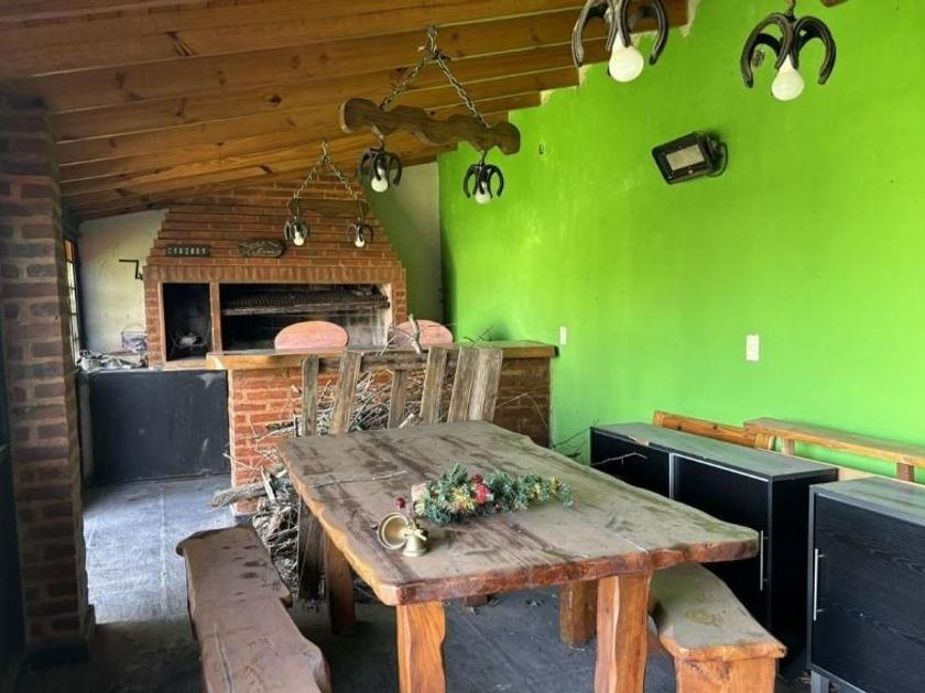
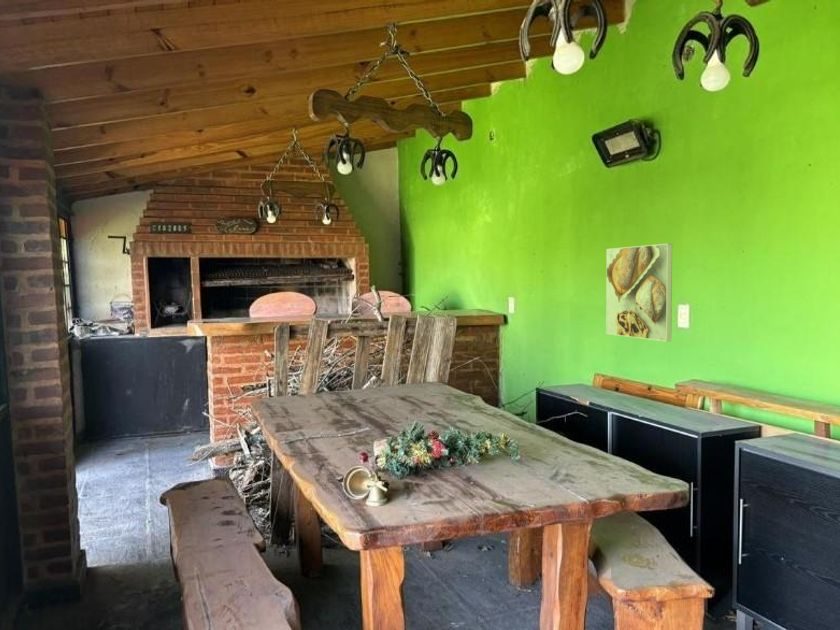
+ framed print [605,243,673,343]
